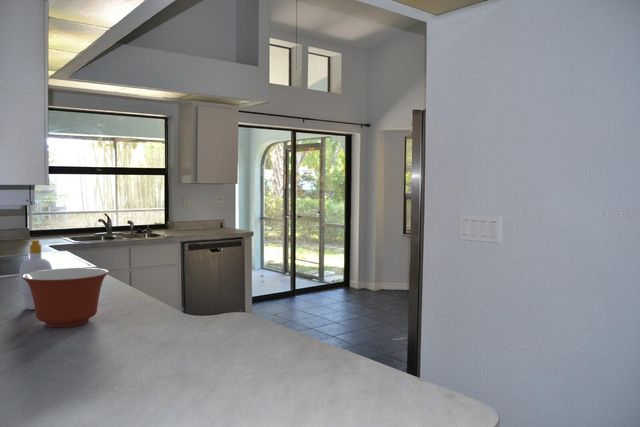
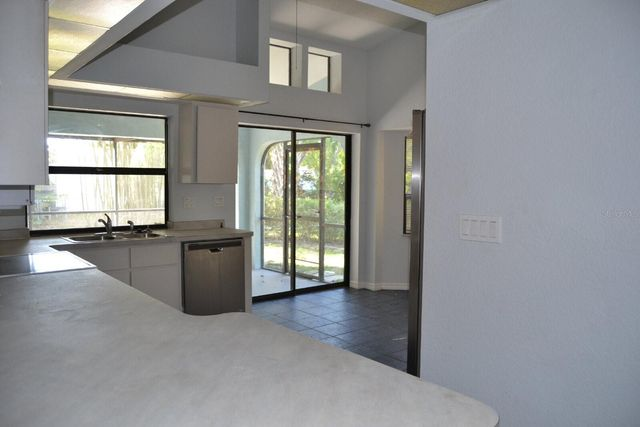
- mixing bowl [22,267,110,328]
- soap bottle [18,239,53,311]
